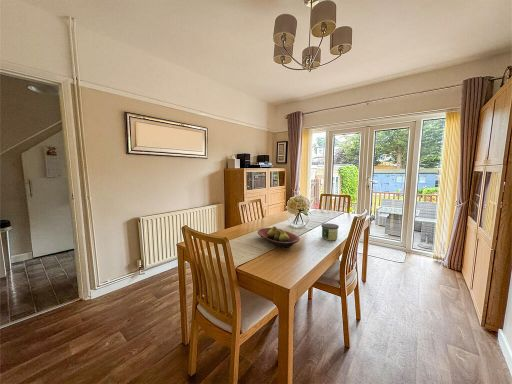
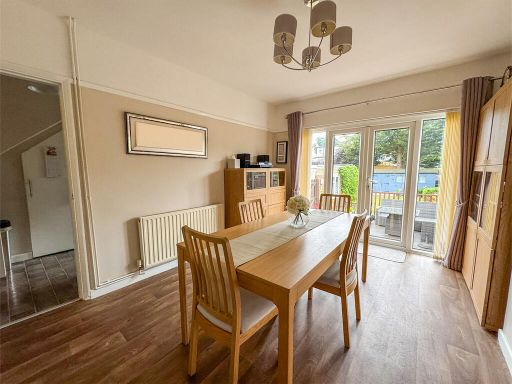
- fruit bowl [257,225,301,249]
- candle [320,222,340,241]
